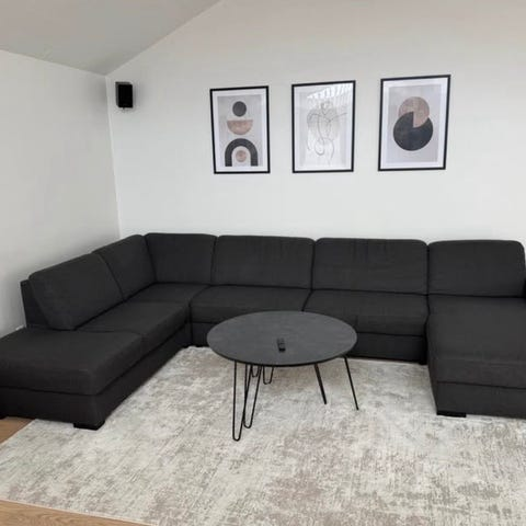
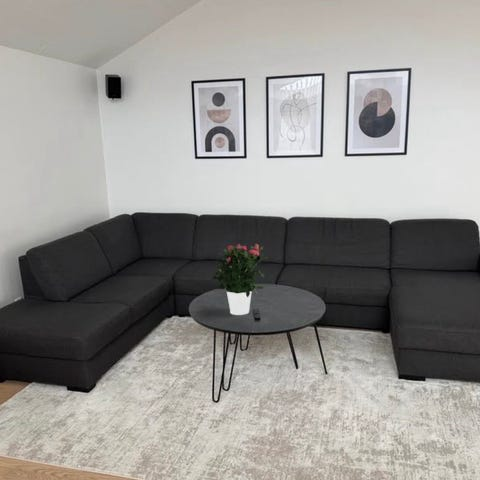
+ potted flower [211,243,269,316]
